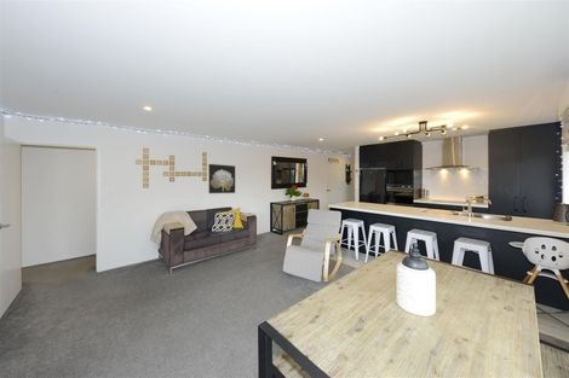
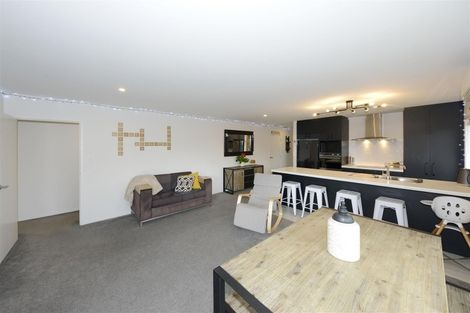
- wall art [208,163,236,194]
